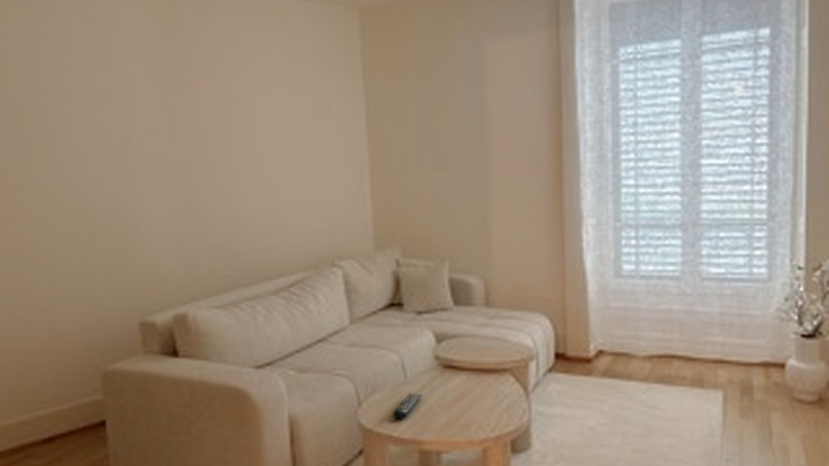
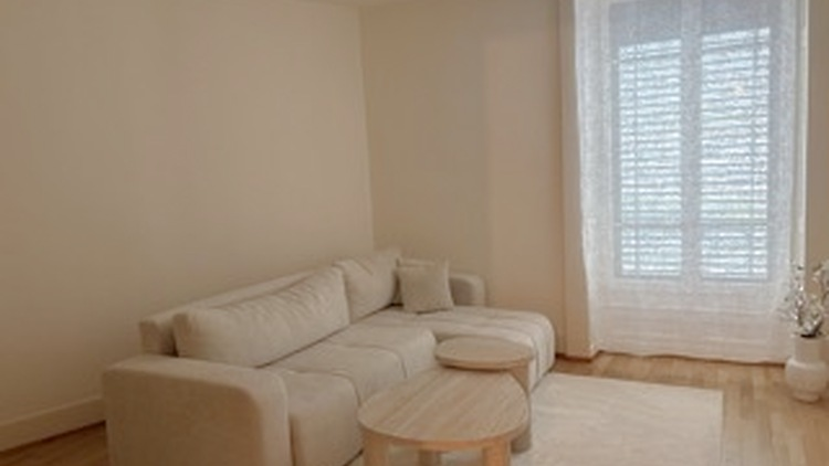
- remote control [392,392,423,421]
